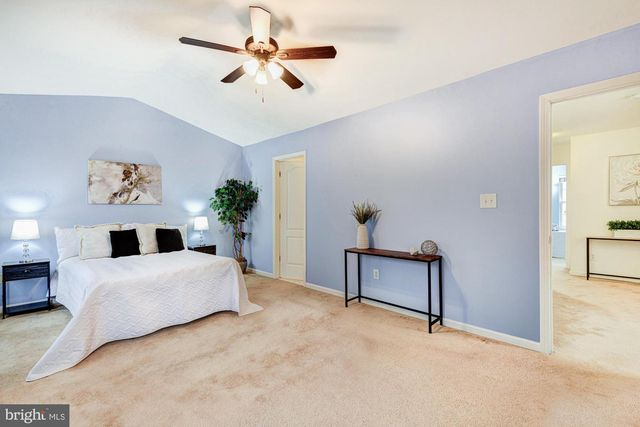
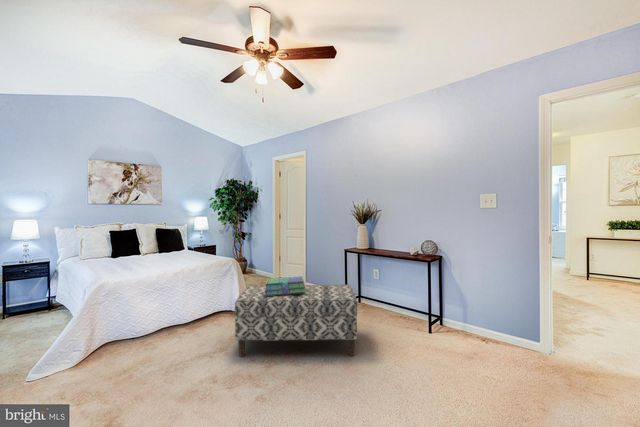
+ stack of books [264,275,306,295]
+ bench [234,284,358,358]
